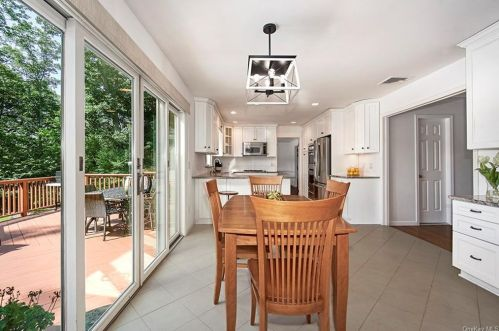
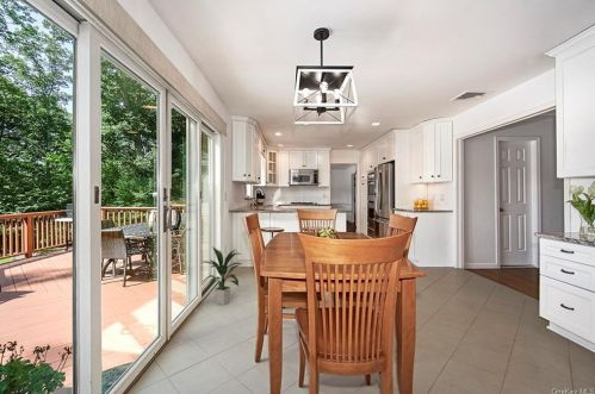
+ indoor plant [200,245,244,306]
